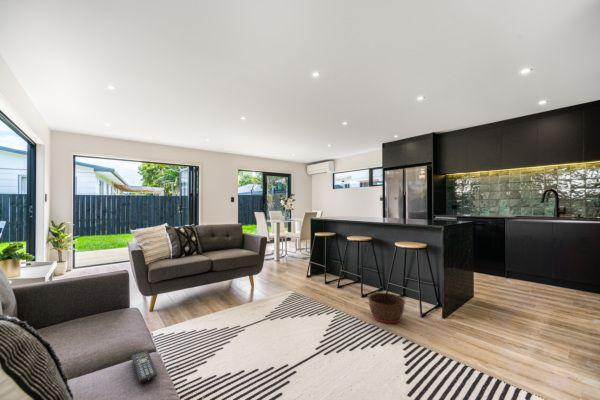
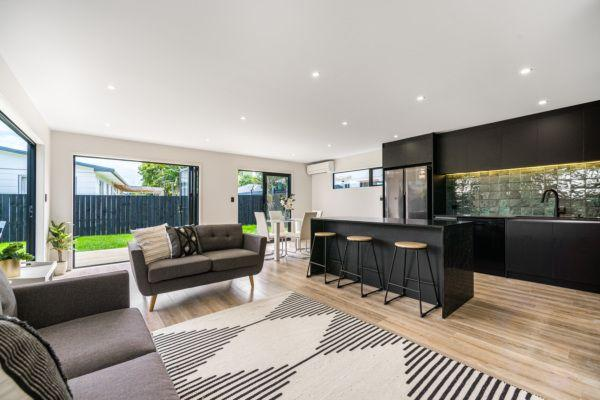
- remote control [131,350,158,384]
- basket [367,292,406,324]
